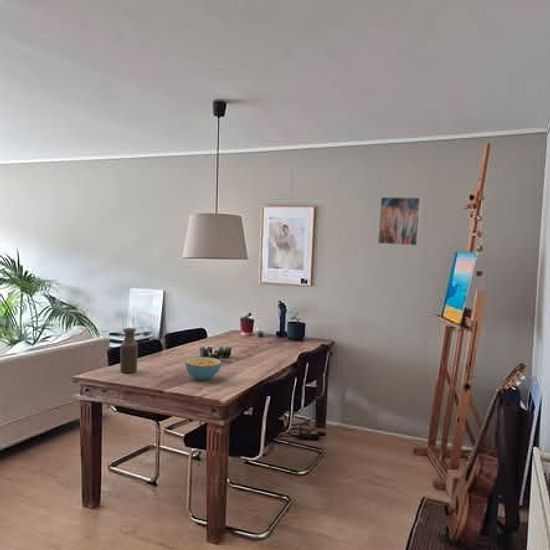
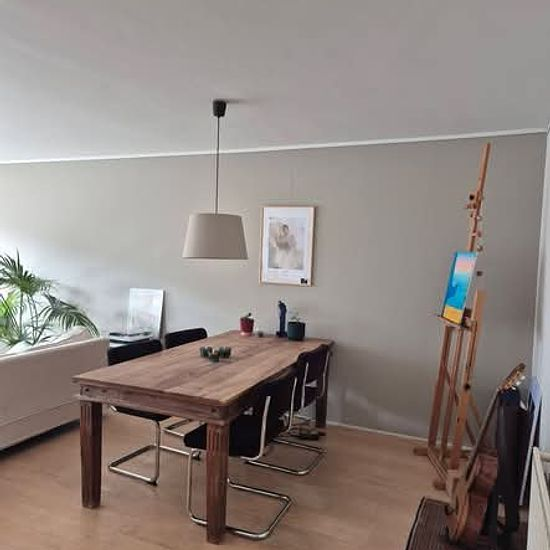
- bottle [119,327,139,374]
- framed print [377,196,422,247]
- cereal bowl [184,356,222,381]
